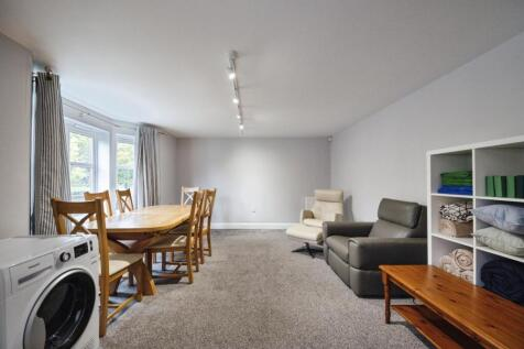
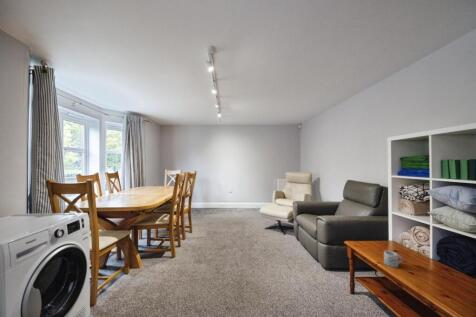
+ mug [383,250,403,268]
